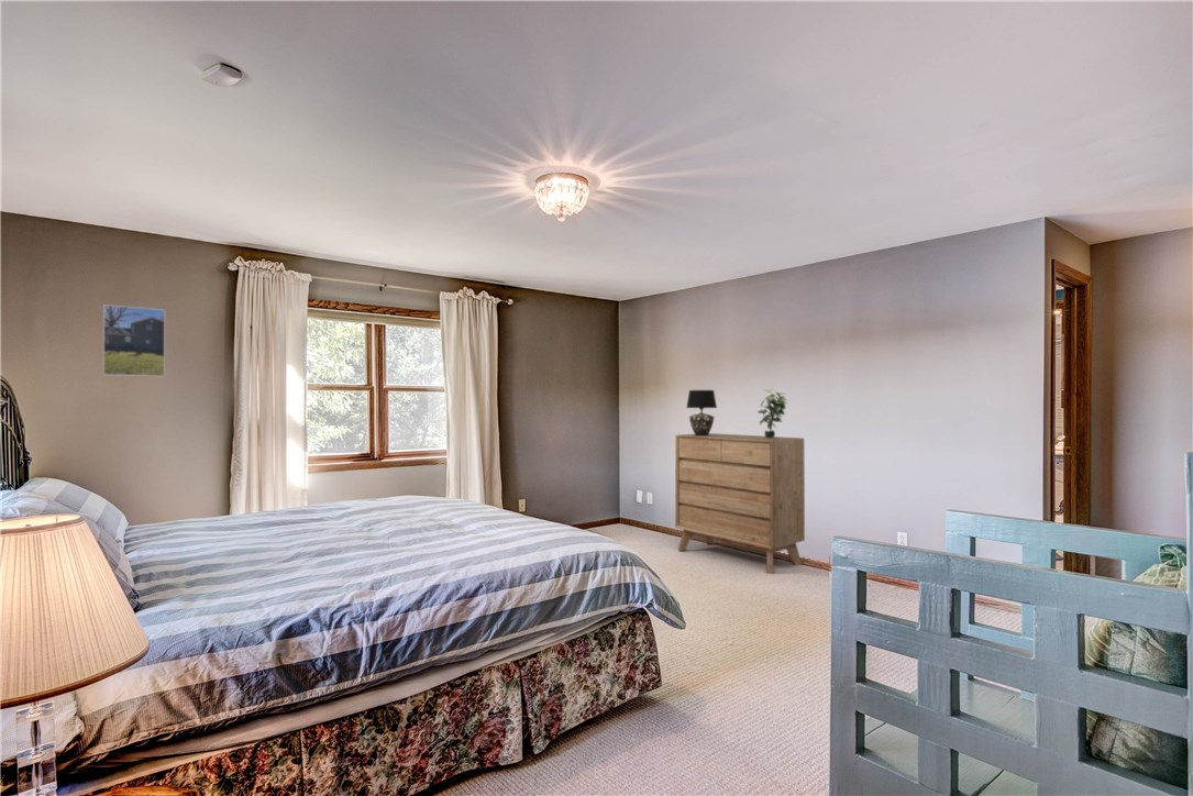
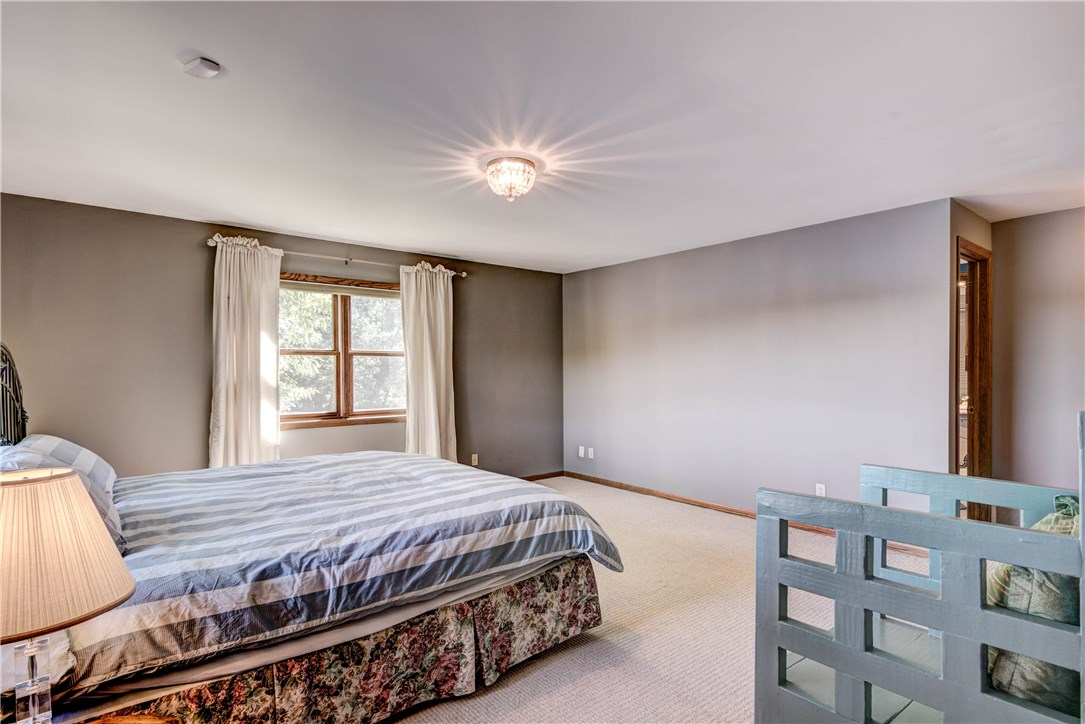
- dresser [674,432,806,575]
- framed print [102,303,166,377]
- table lamp [685,389,718,435]
- potted plant [756,388,788,438]
